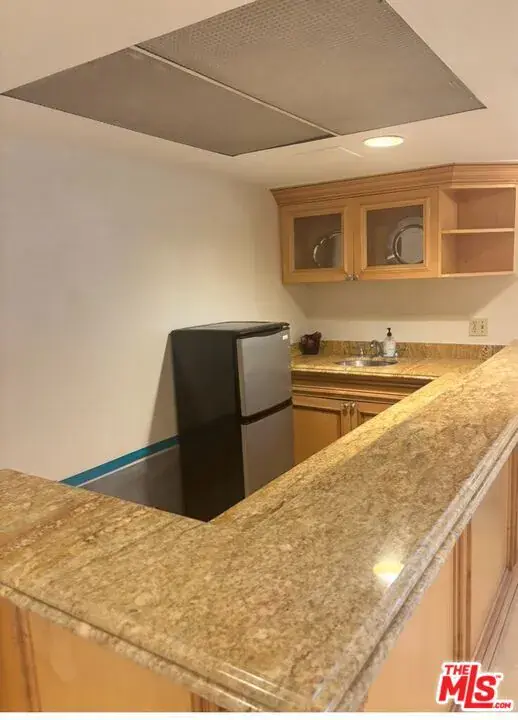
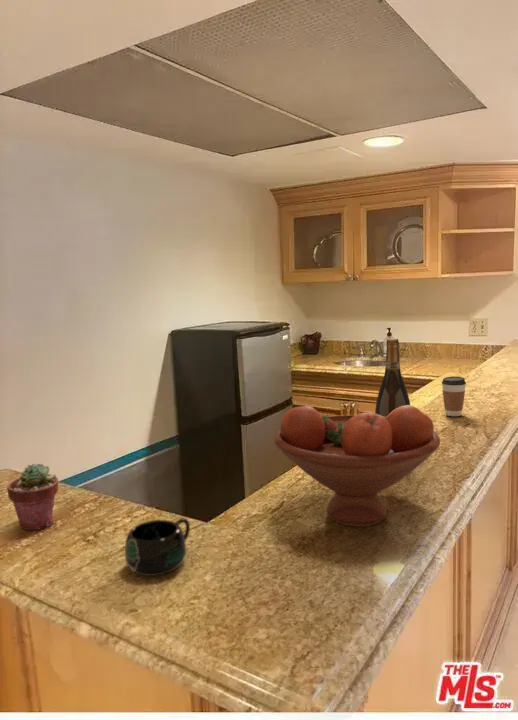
+ wine bottle [374,338,411,417]
+ coffee cup [441,375,467,417]
+ potted succulent [6,463,59,531]
+ fruit bowl [273,404,441,527]
+ mug [124,517,191,577]
